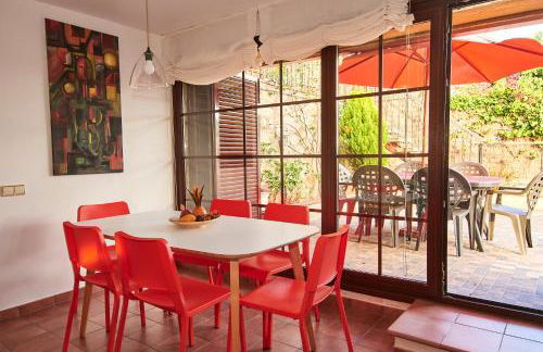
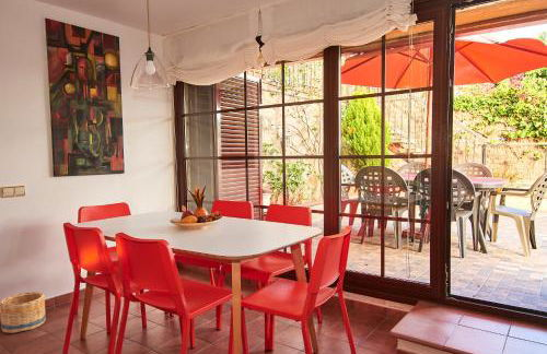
+ basket [0,291,47,334]
